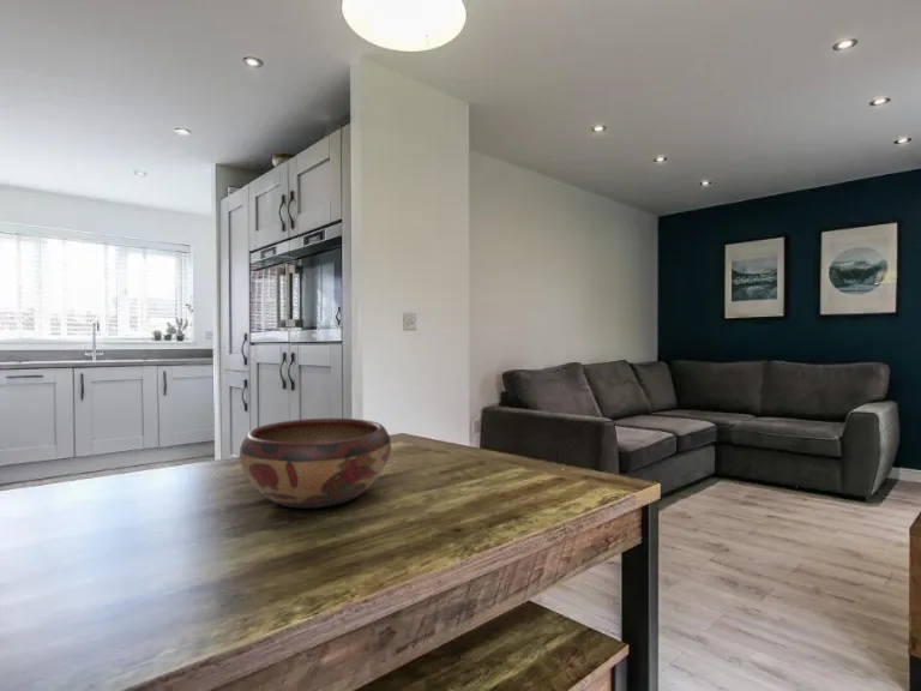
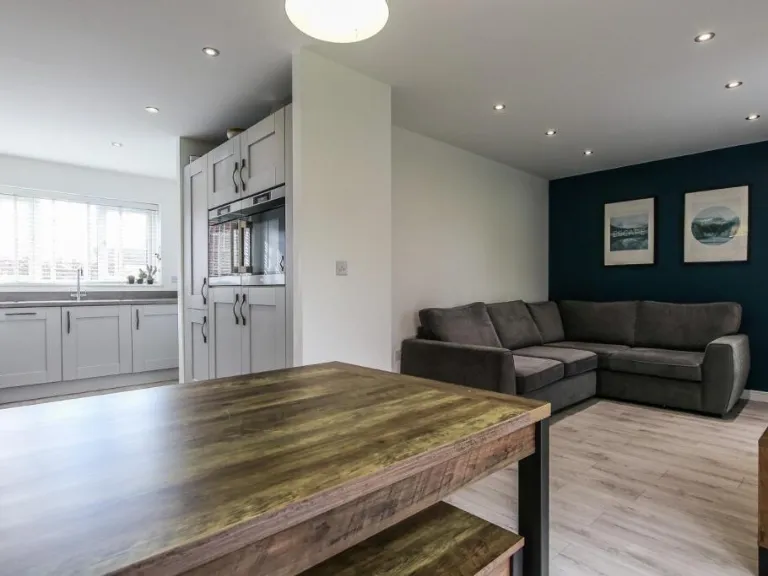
- decorative bowl [239,417,392,509]
